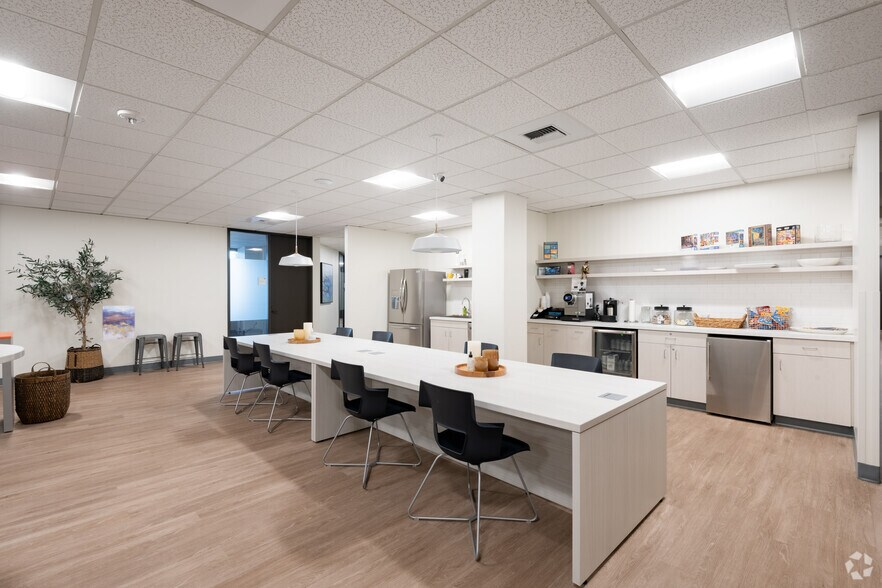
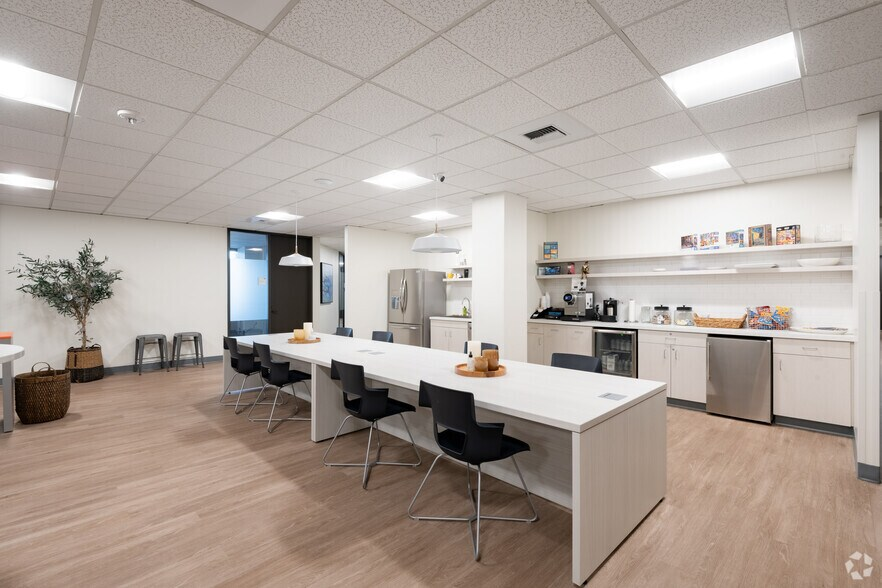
- wall art [102,304,136,341]
